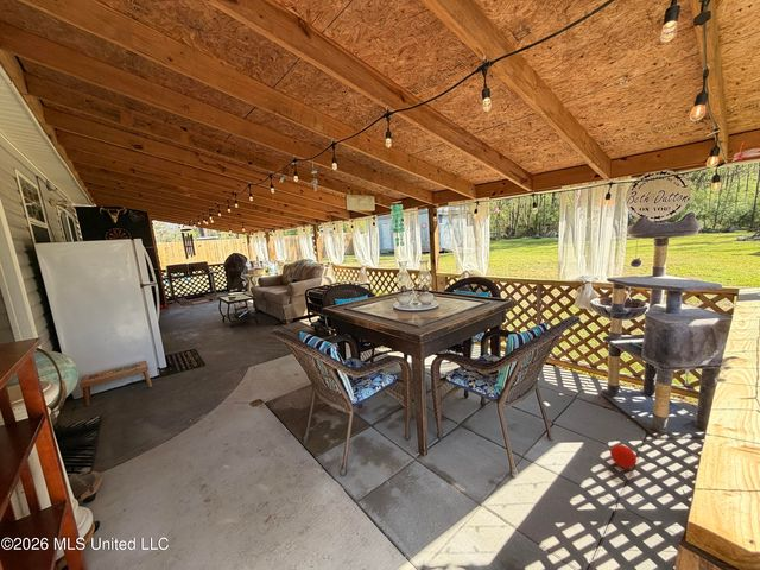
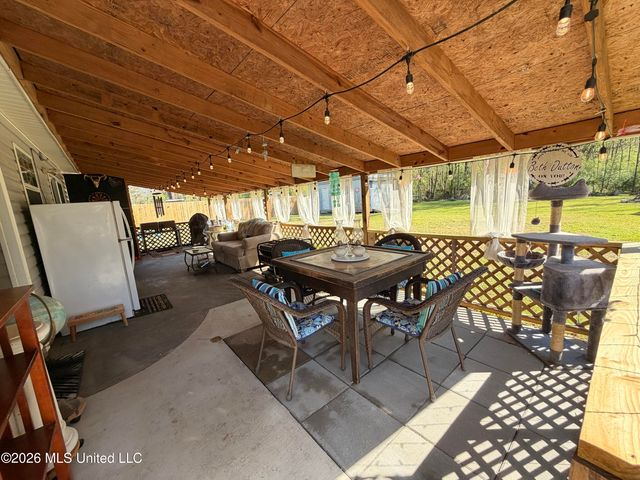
- ball [609,444,638,469]
